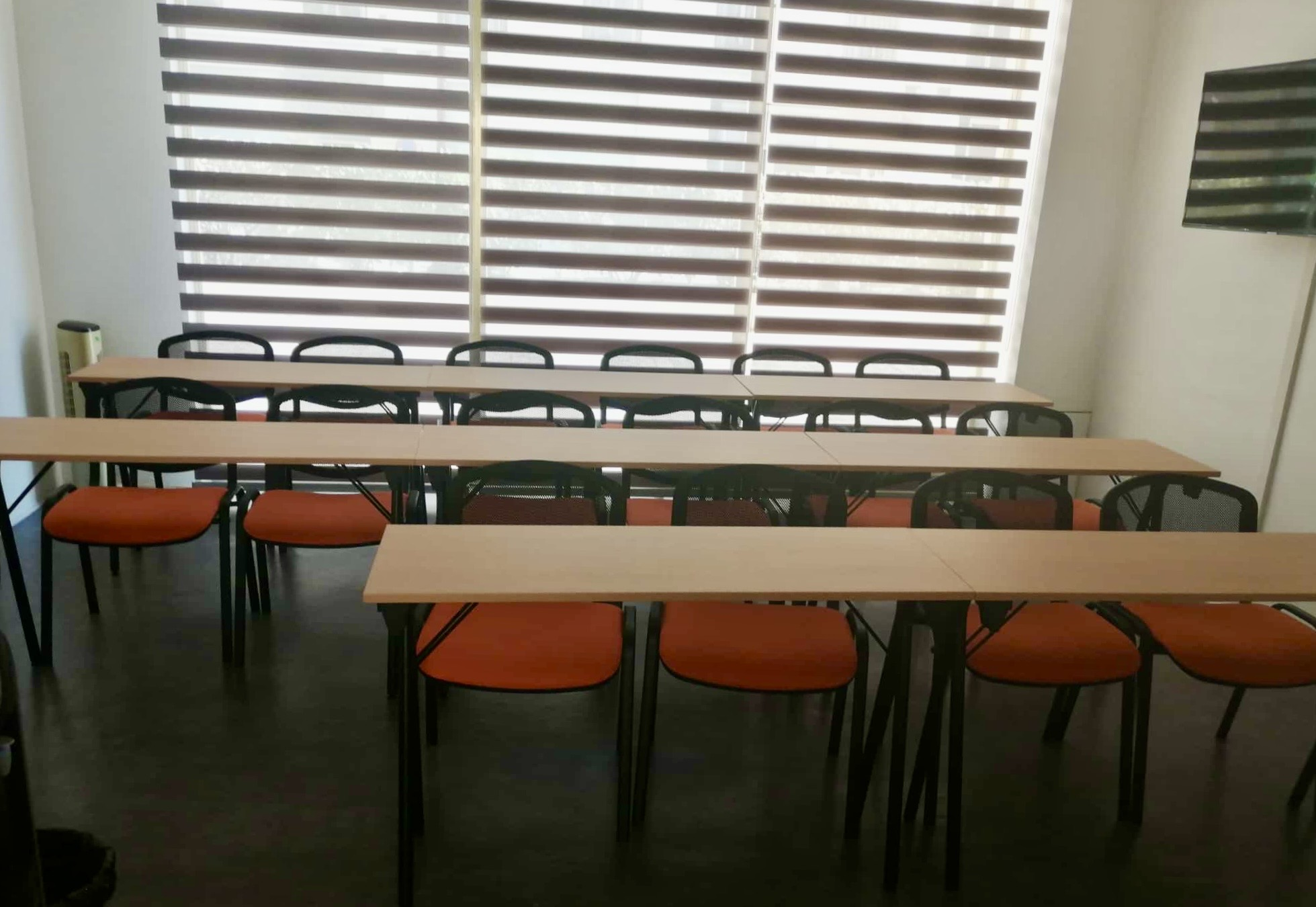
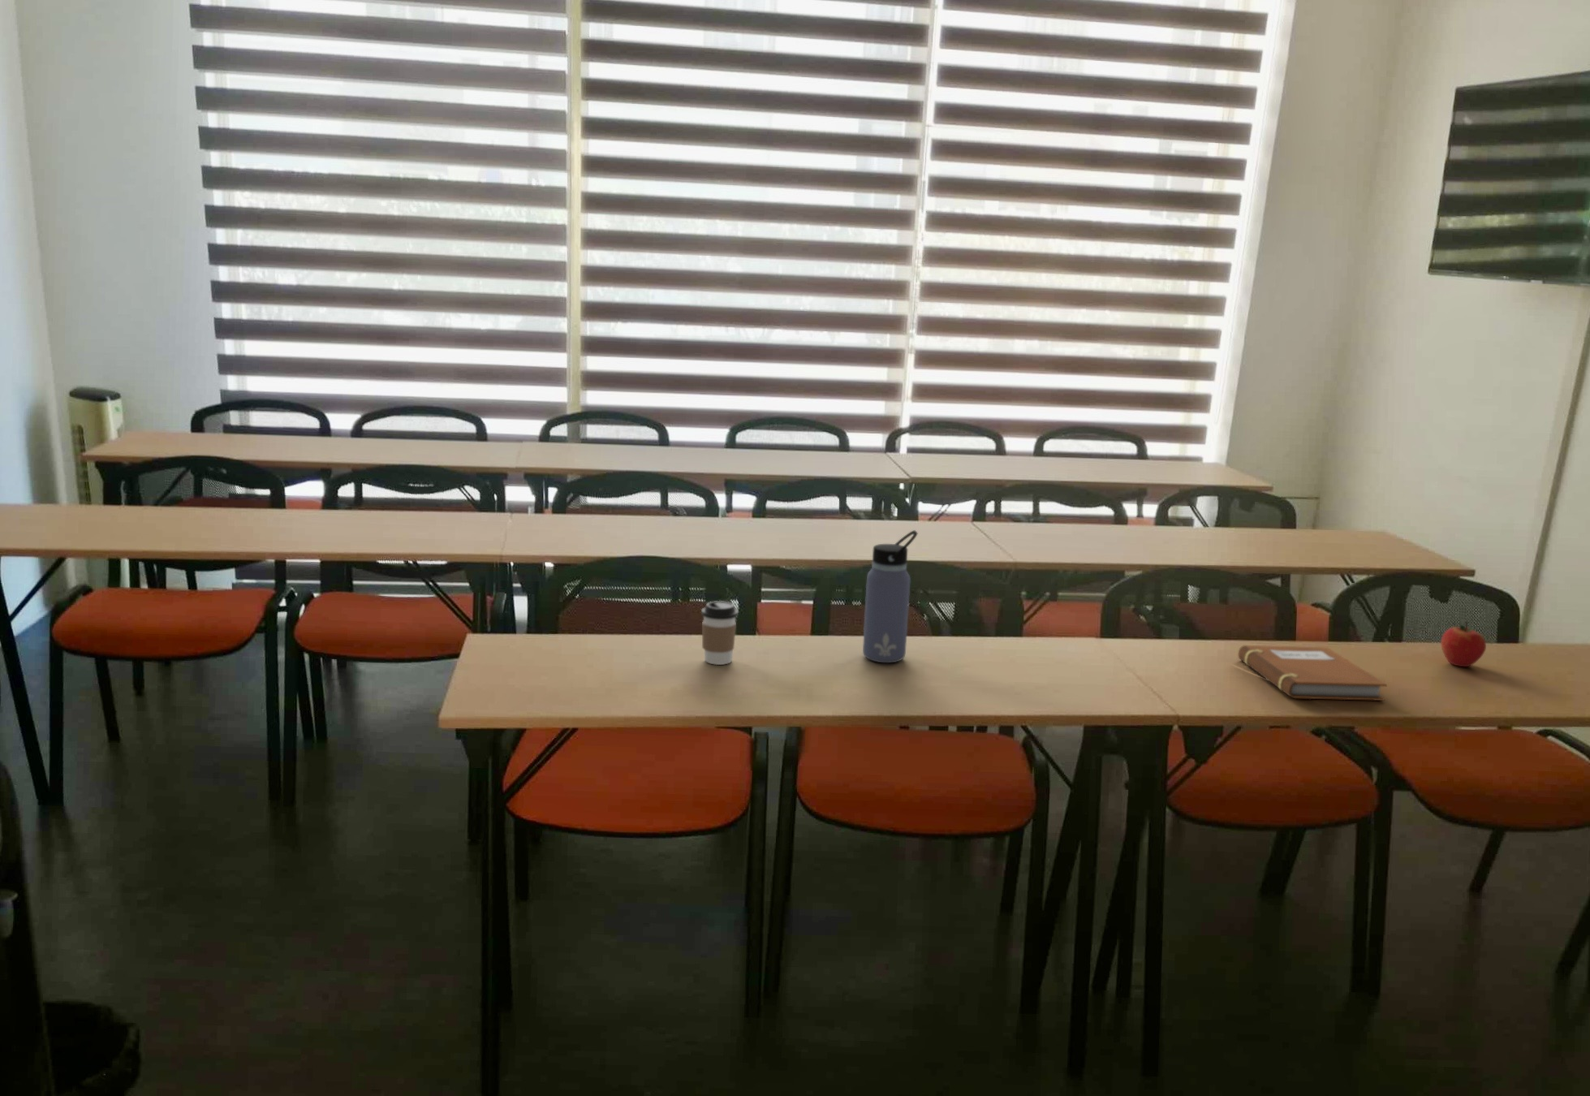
+ apple [1440,620,1487,667]
+ coffee cup [701,599,739,666]
+ notebook [1237,644,1388,701]
+ water bottle [861,529,918,665]
